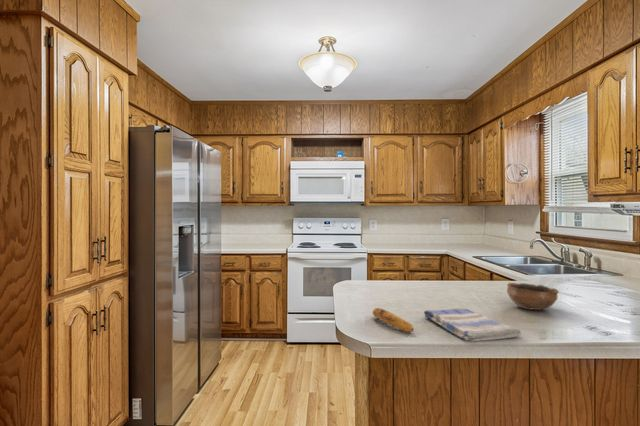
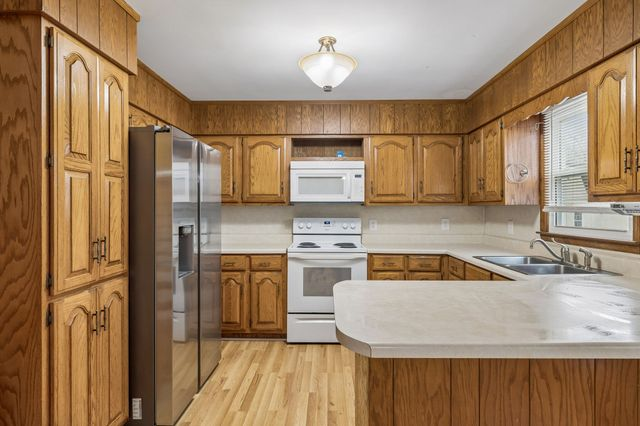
- banana [372,307,415,333]
- bowl [506,282,560,311]
- dish towel [423,308,522,343]
